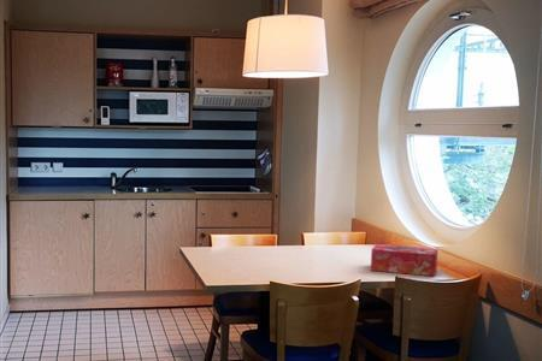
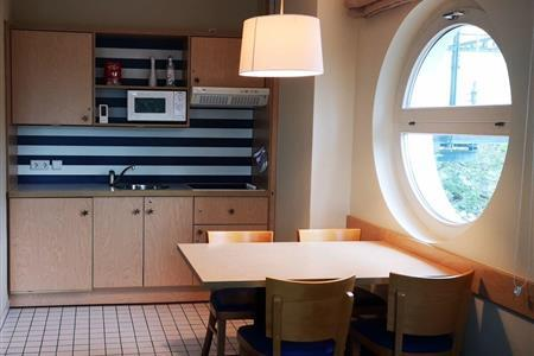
- tissue box [370,243,440,277]
